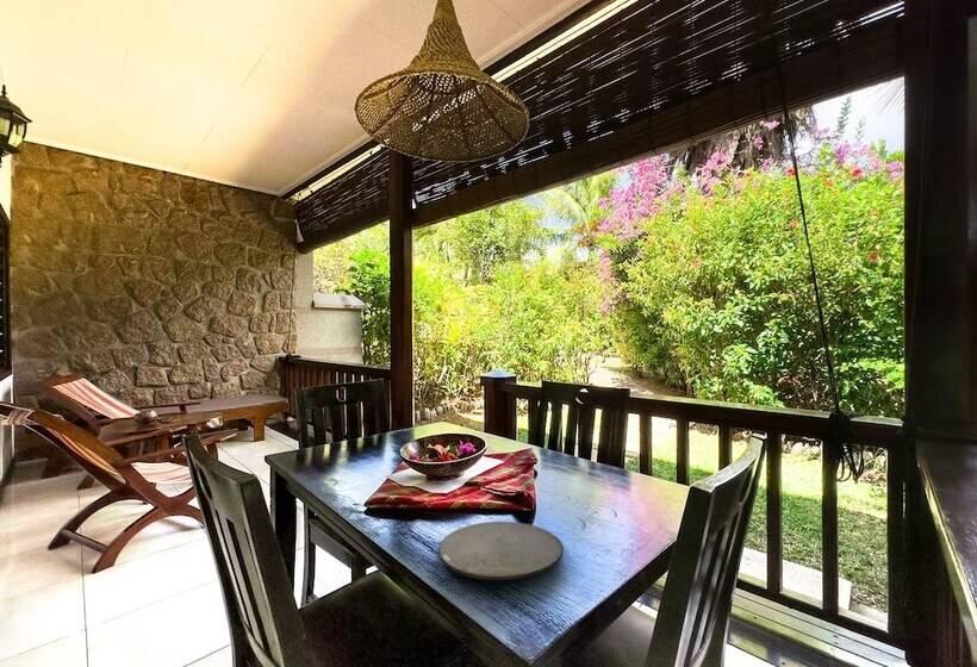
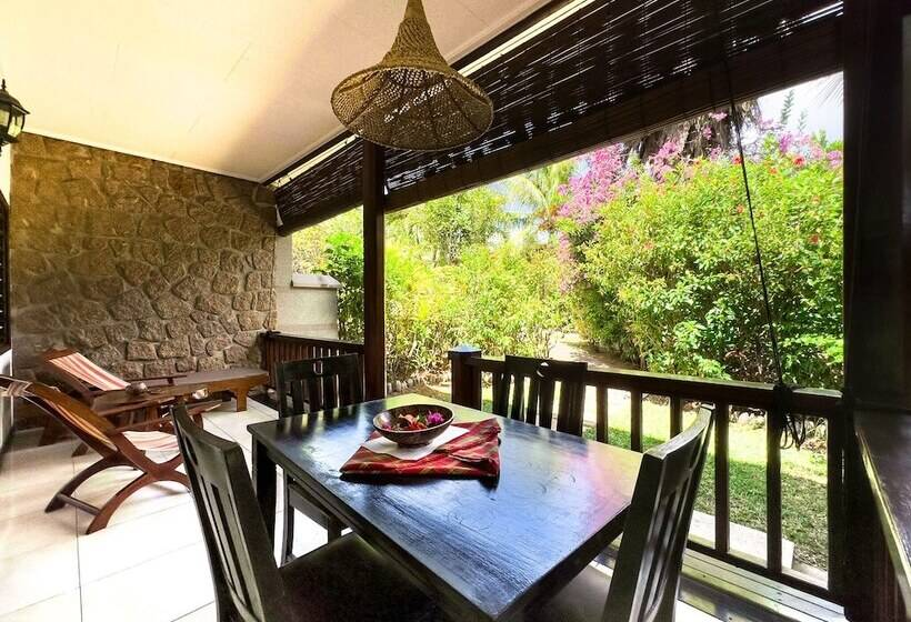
- plate [437,520,565,581]
